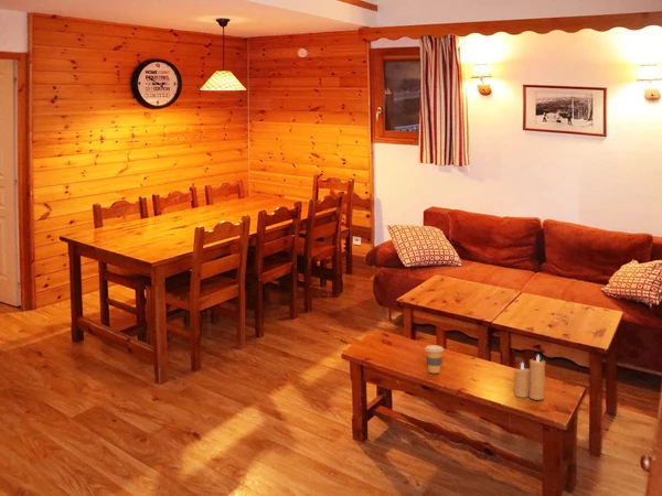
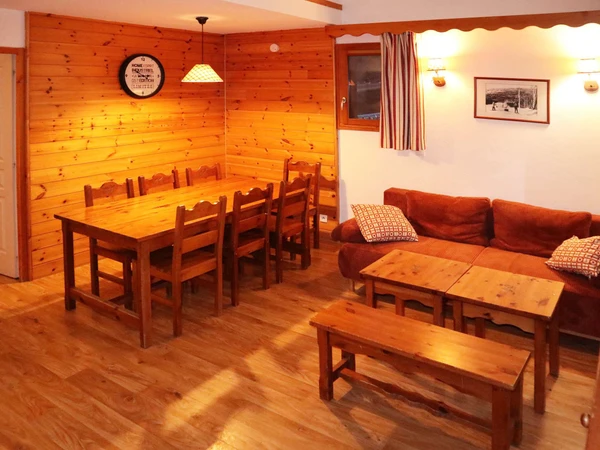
- coffee cup [424,344,445,374]
- candle [513,354,546,401]
